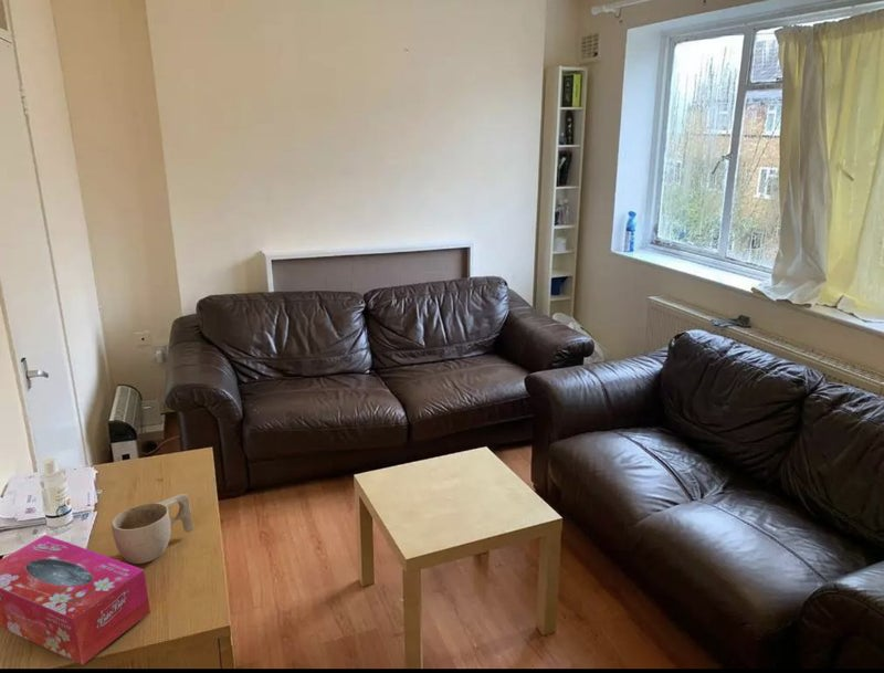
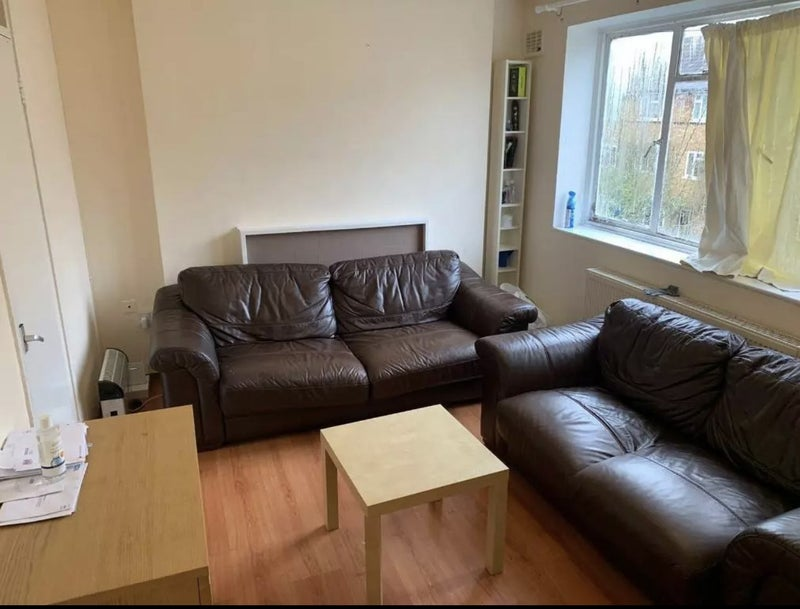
- cup [110,493,196,565]
- tissue box [0,534,151,666]
